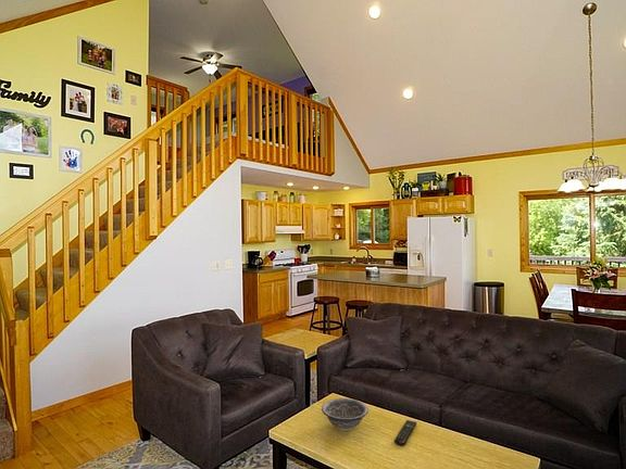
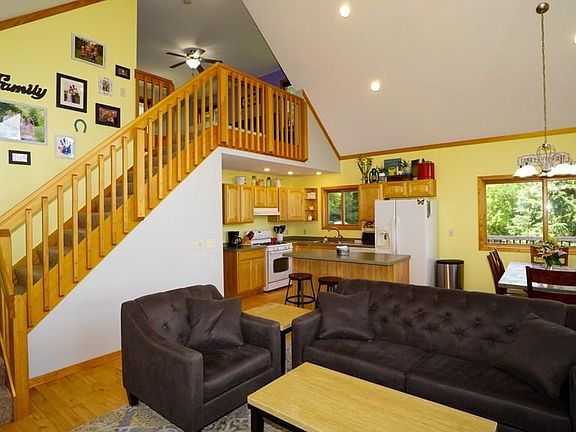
- decorative bowl [321,397,370,432]
- remote control [393,419,418,446]
